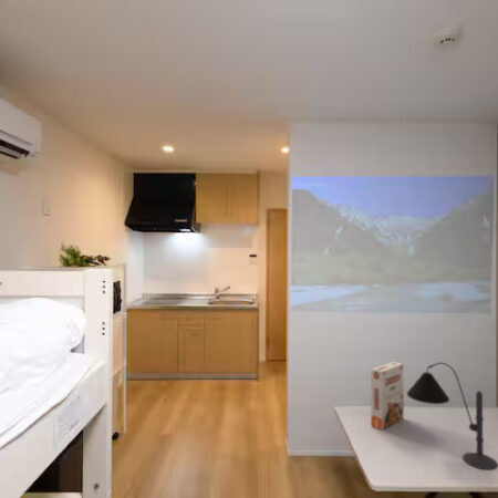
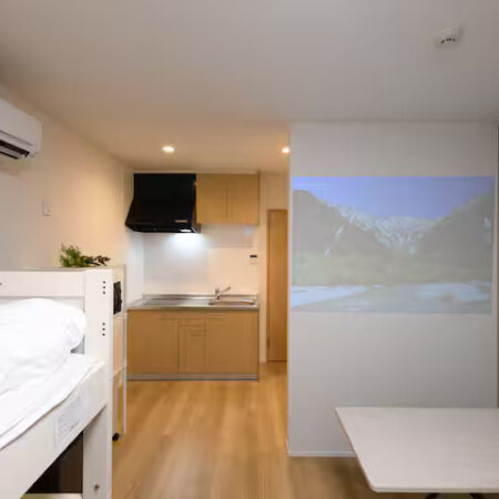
- desk lamp [406,362,498,471]
- cereal box [370,361,405,432]
